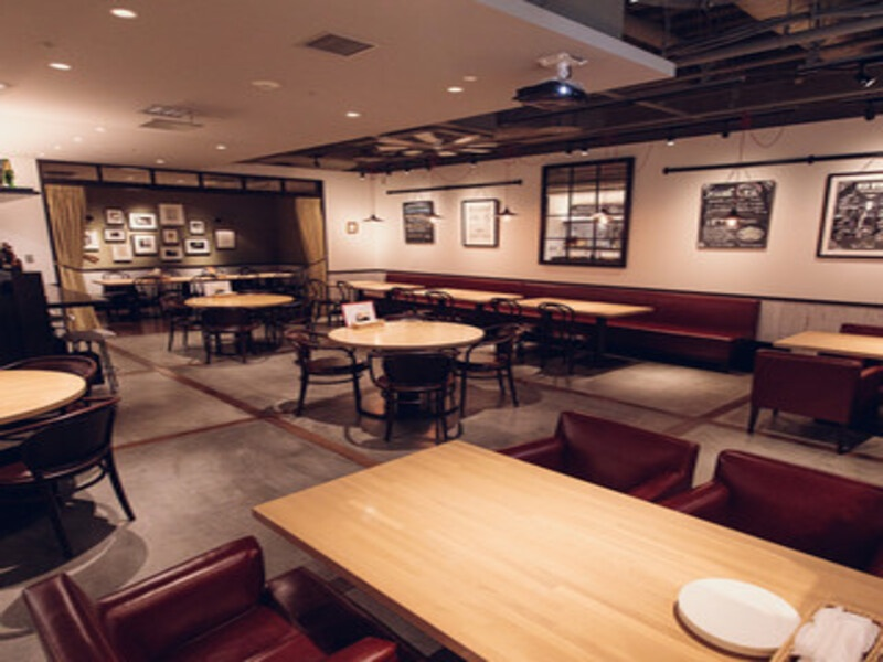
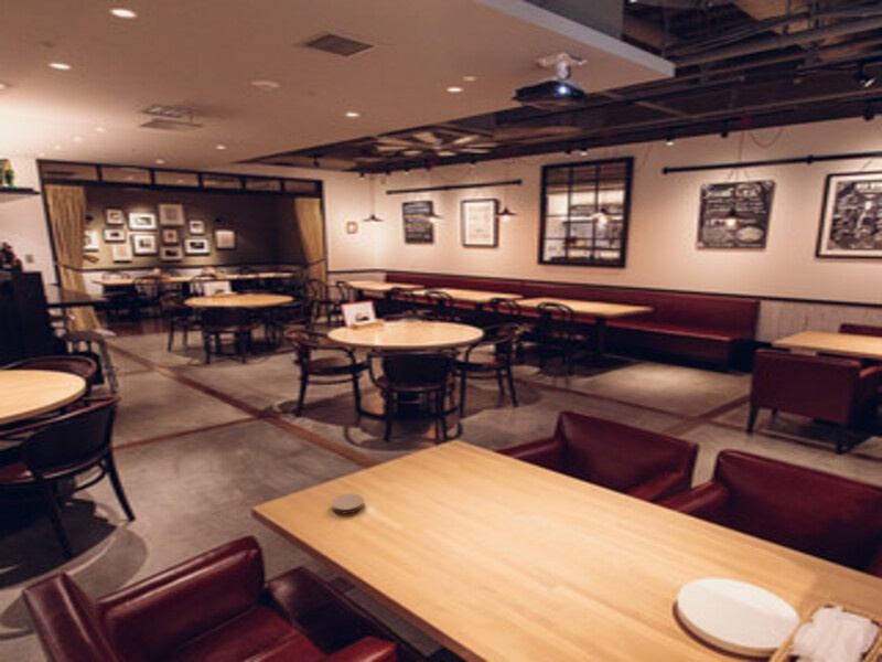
+ coaster [331,492,365,515]
